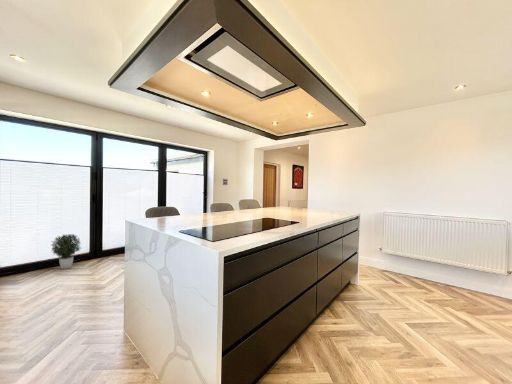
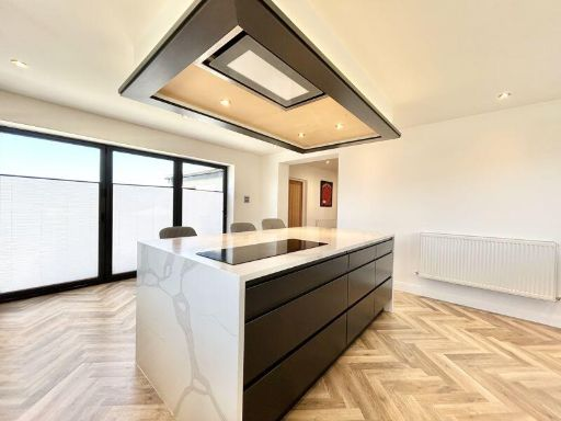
- potted plant [50,233,82,270]
